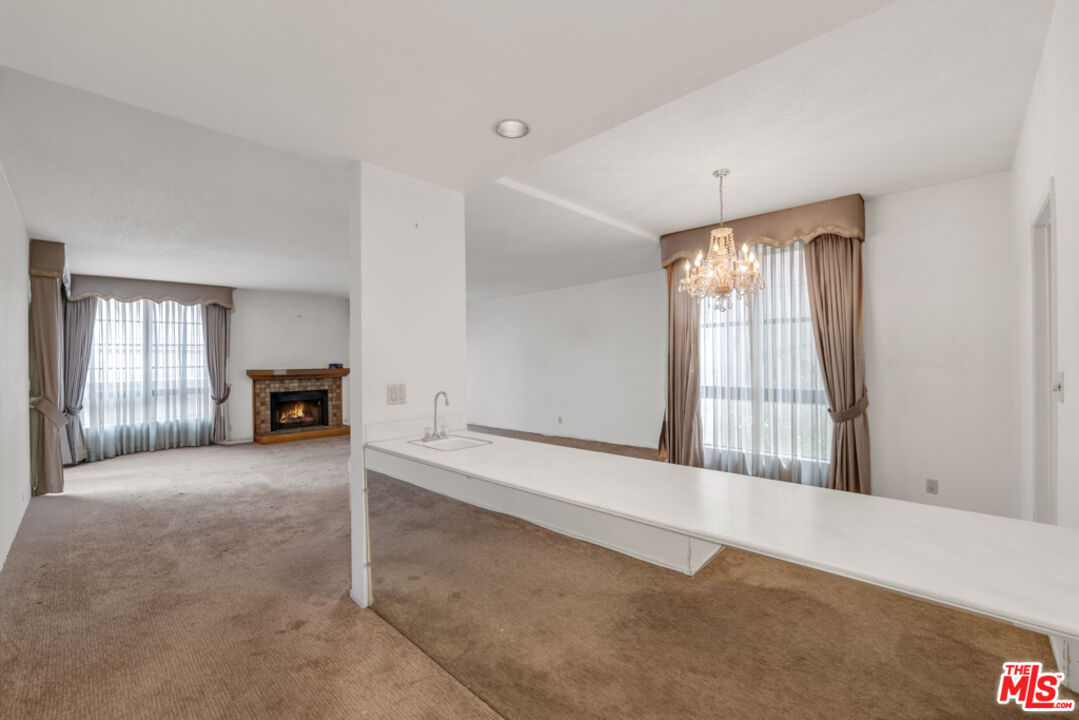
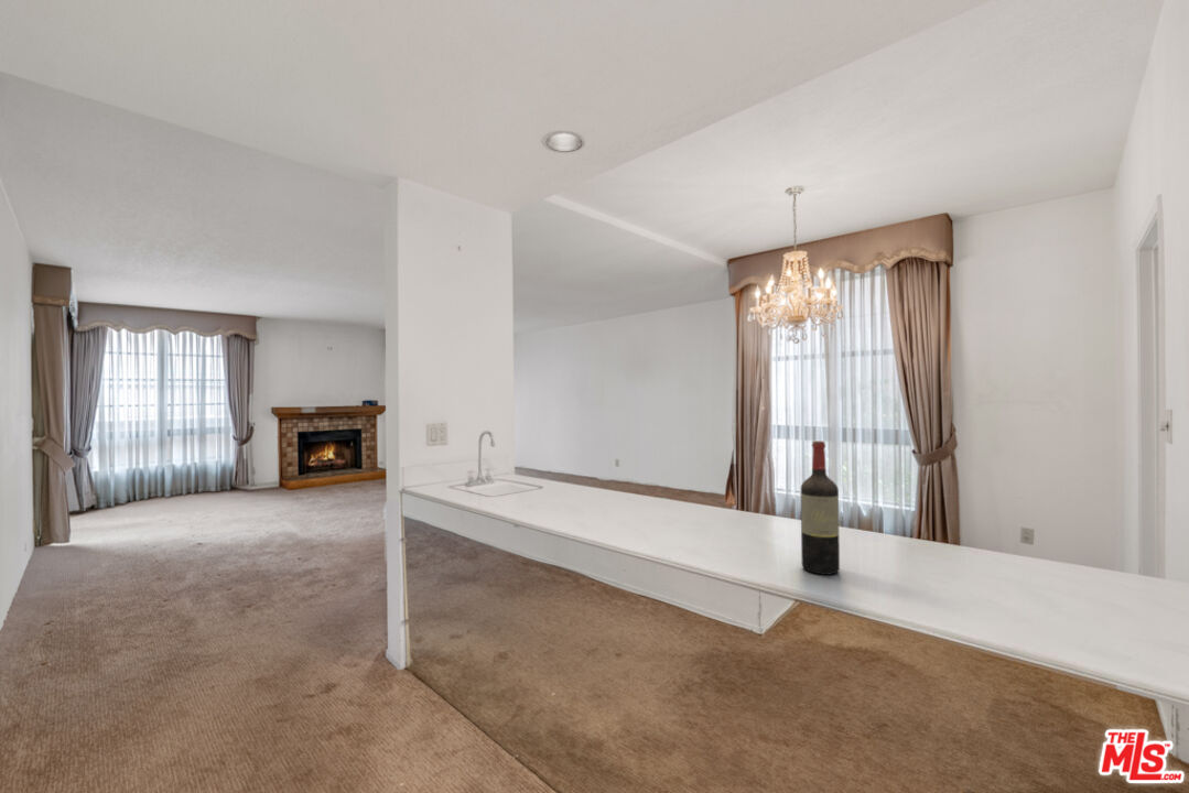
+ wine bottle [800,439,841,576]
